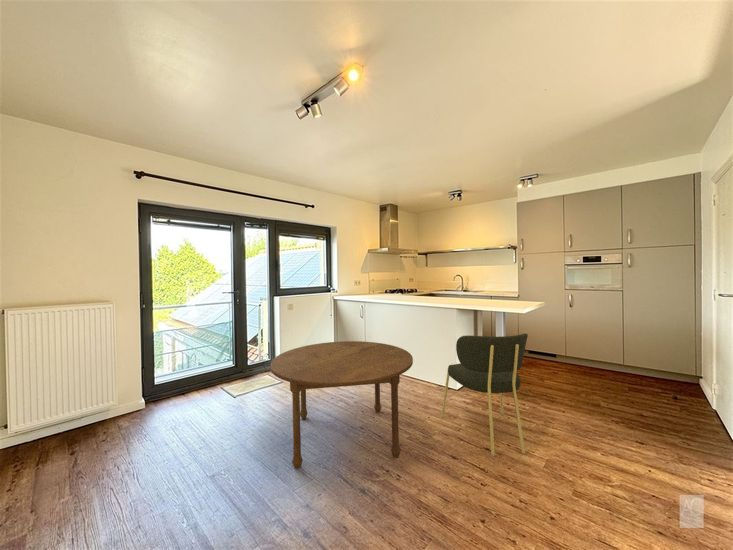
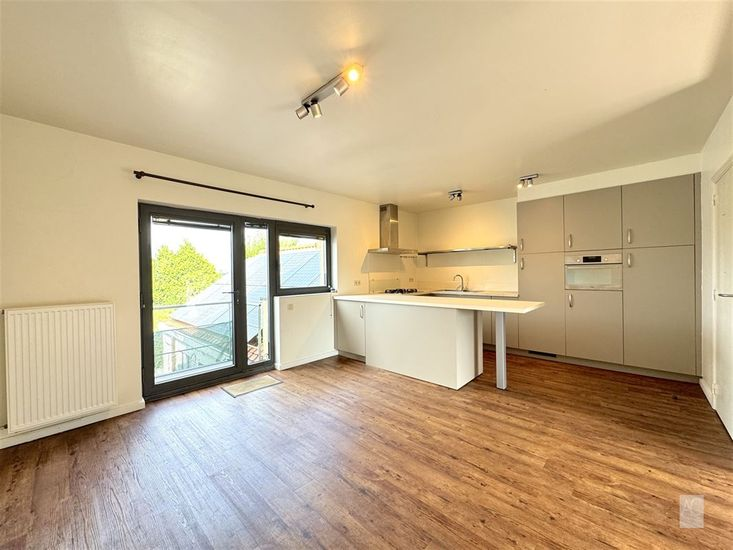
- dining table [269,340,414,470]
- dining chair [440,332,529,458]
